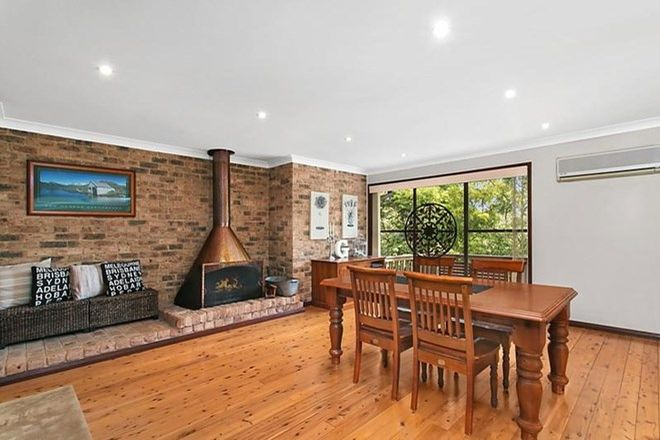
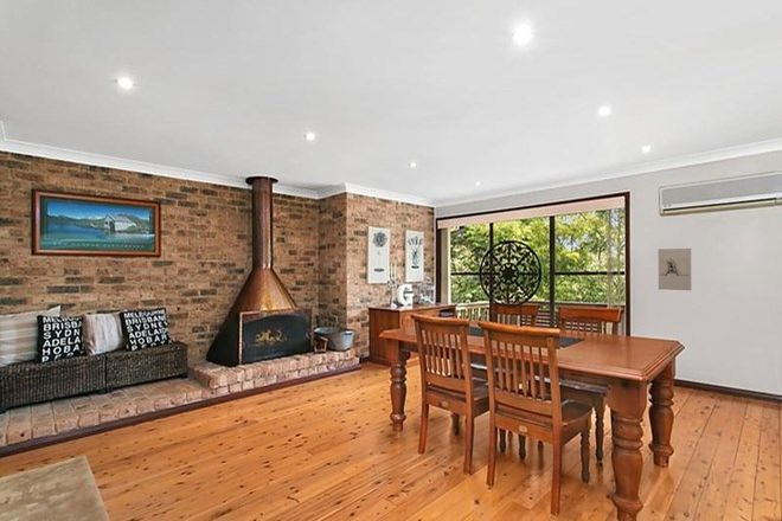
+ wall sculpture [656,247,693,291]
